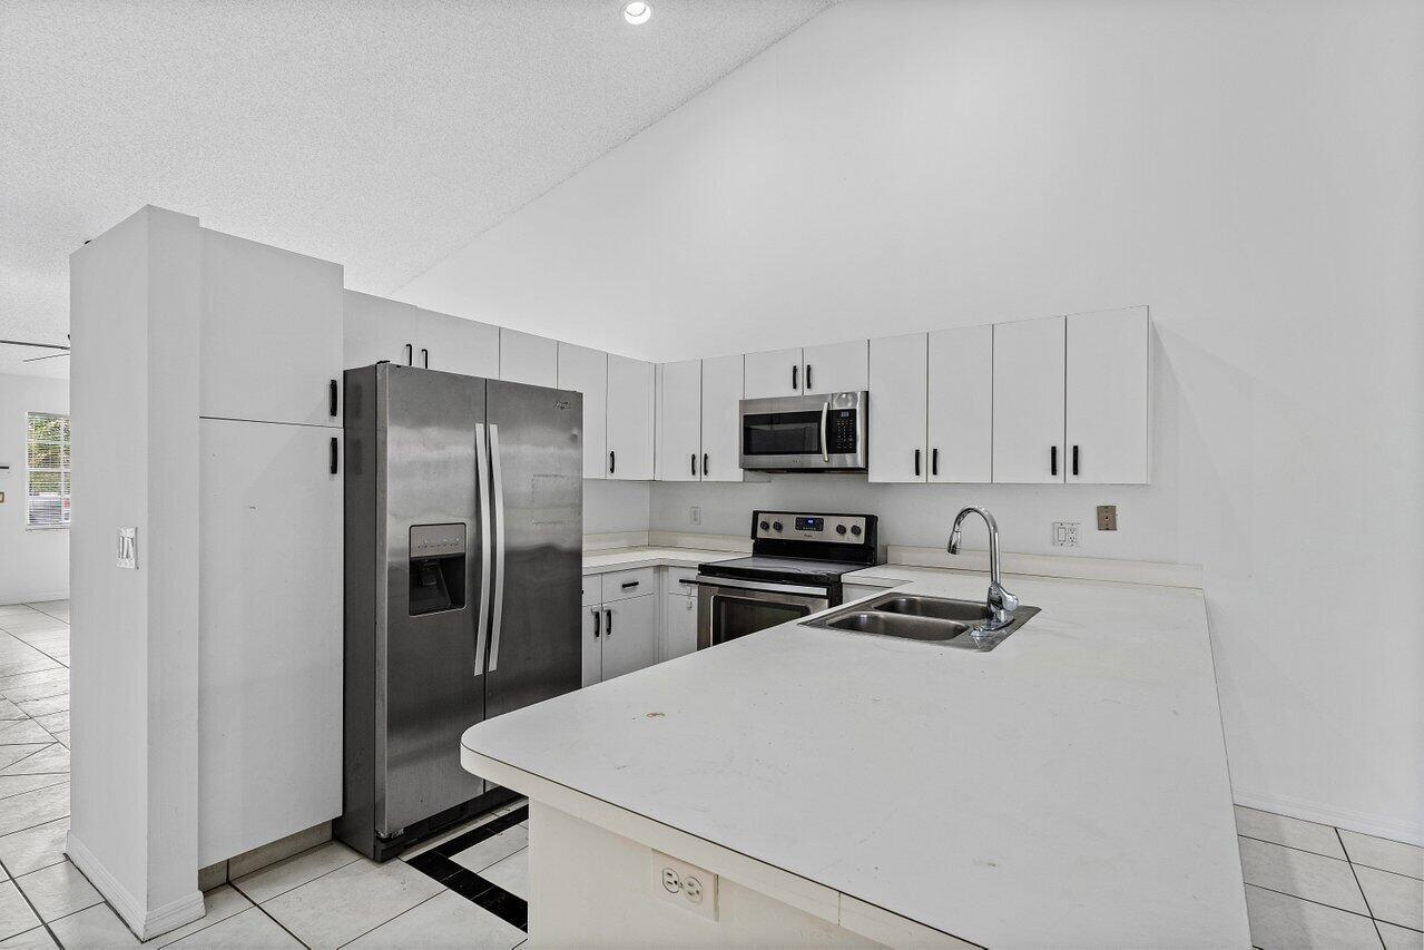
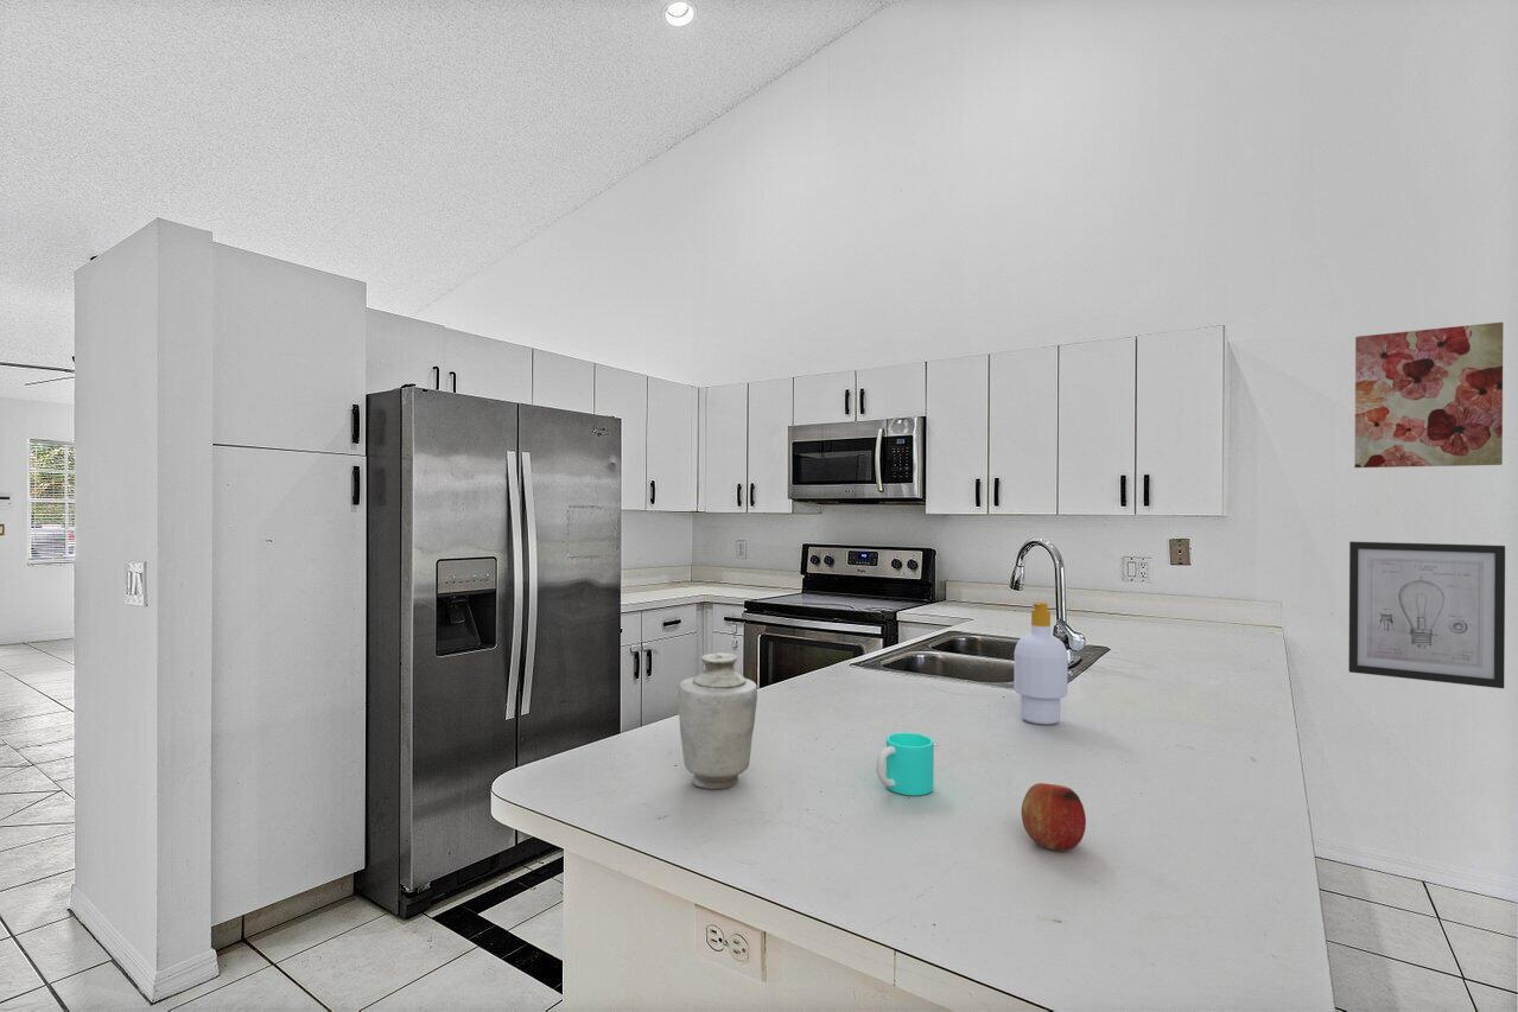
+ cup [876,732,935,796]
+ soap bottle [1012,602,1069,726]
+ wall art [1347,541,1506,689]
+ wall art [1353,322,1505,469]
+ fruit [1021,782,1087,852]
+ vase [677,651,758,790]
